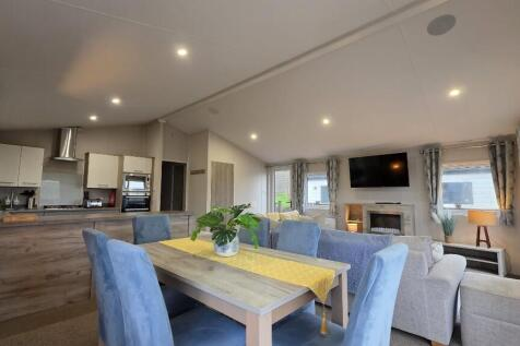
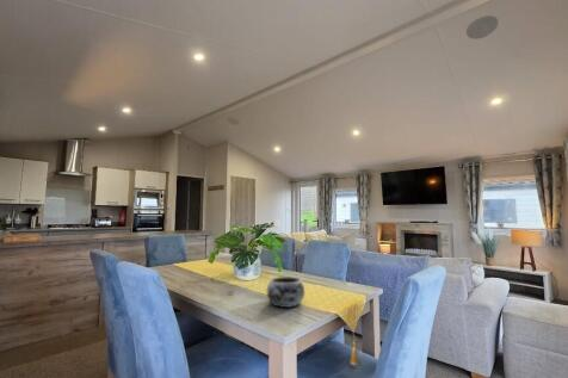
+ decorative bowl [266,275,305,309]
